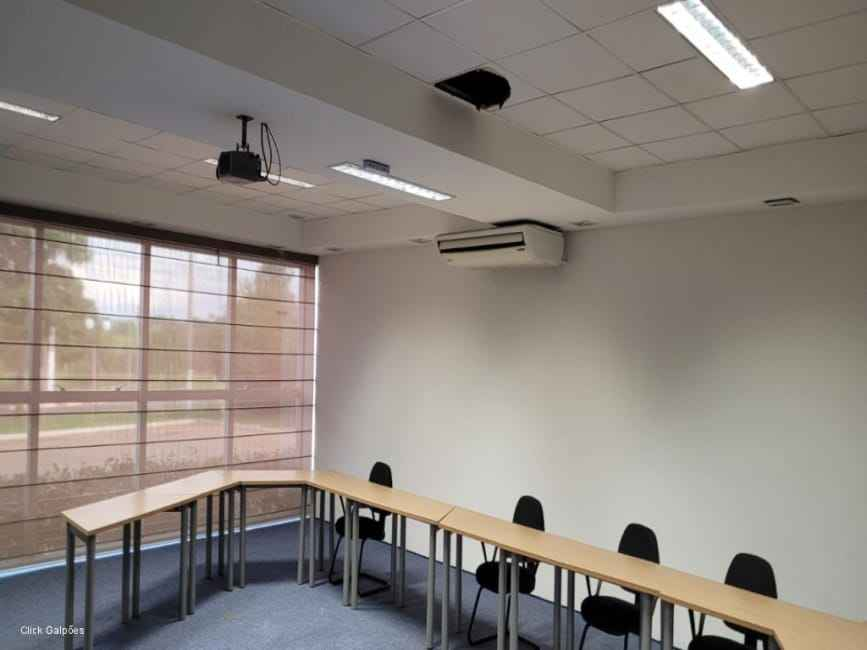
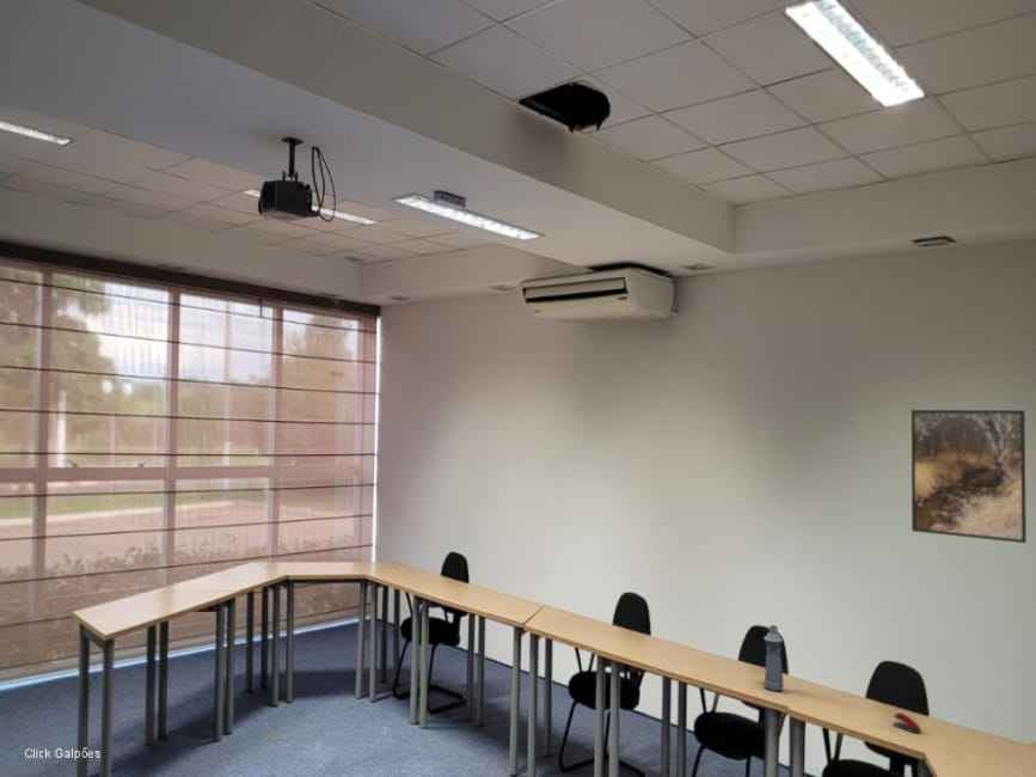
+ stapler [893,711,922,735]
+ bottle [762,624,785,692]
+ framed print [911,409,1028,544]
